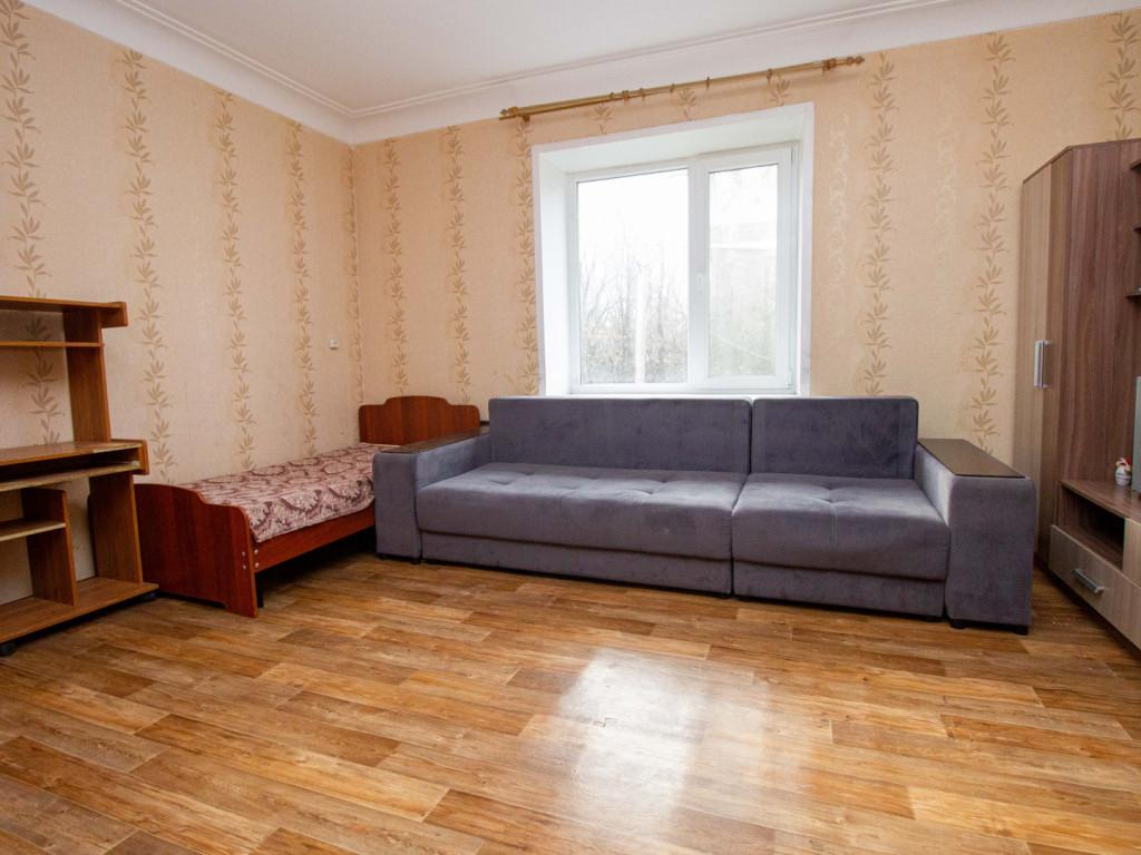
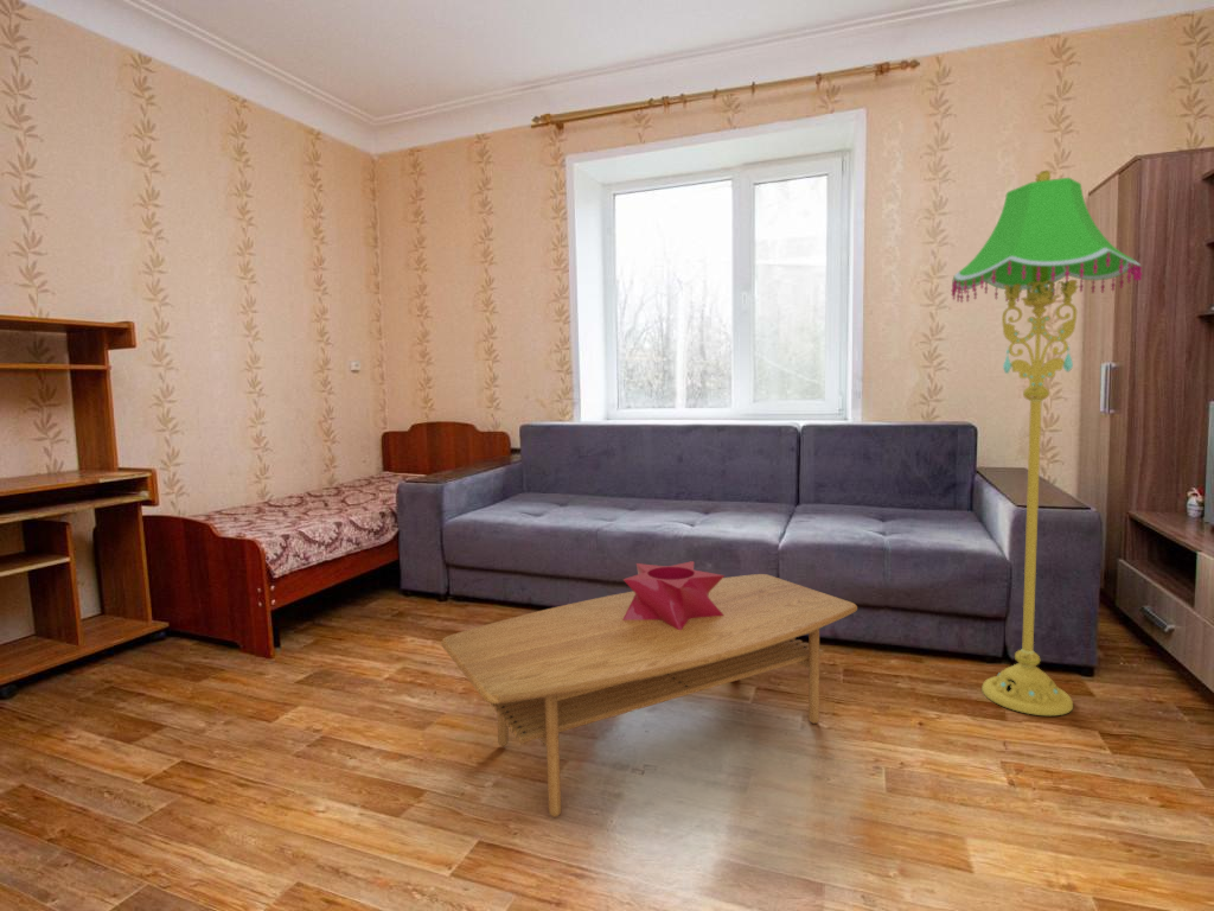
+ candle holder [622,560,726,630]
+ floor lamp [950,170,1144,716]
+ coffee table [440,573,858,818]
